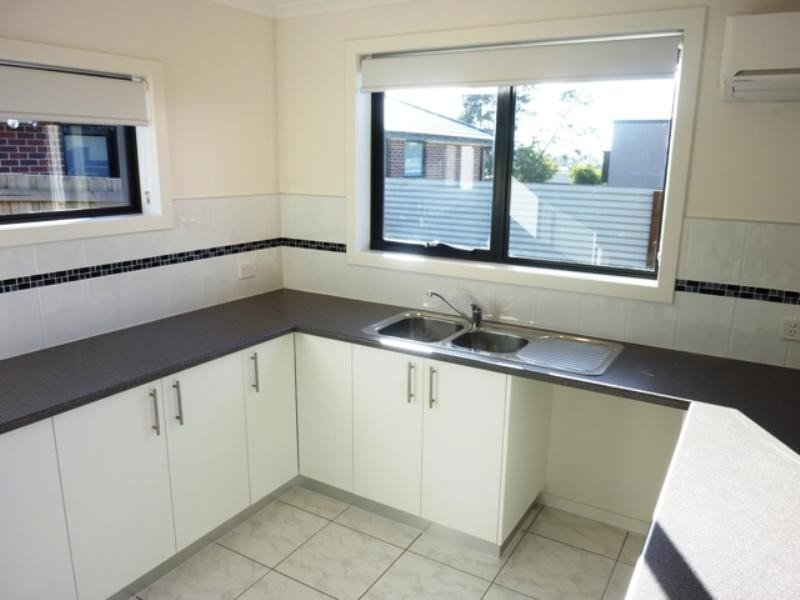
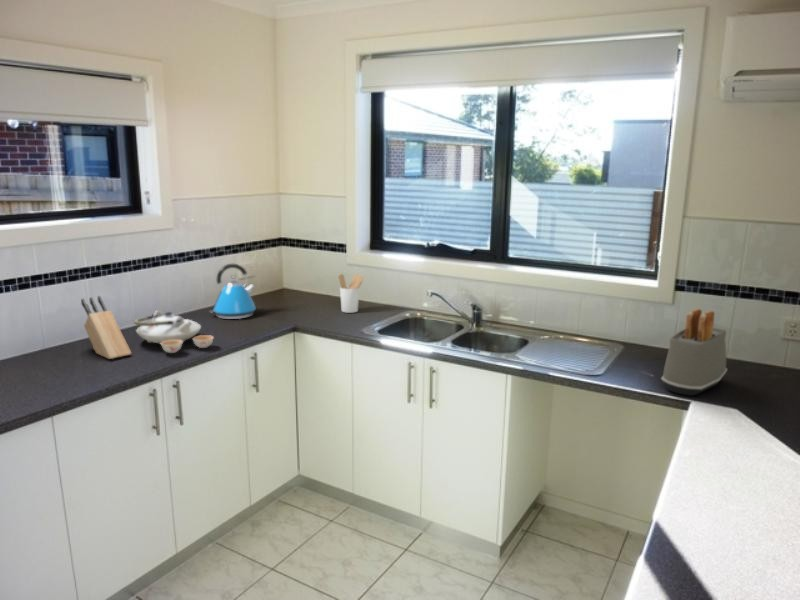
+ knife block [80,295,132,360]
+ kettle [209,263,257,320]
+ teapot [133,309,215,354]
+ utensil holder [337,273,365,314]
+ toaster [660,308,728,397]
